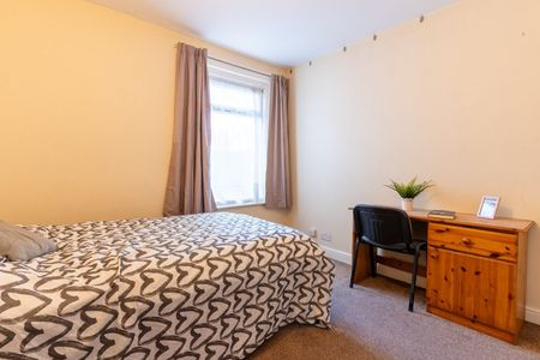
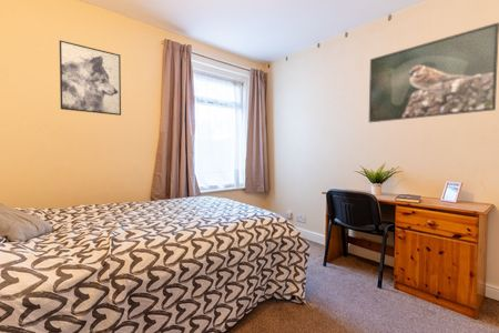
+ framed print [368,21,499,123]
+ wall art [59,39,122,117]
